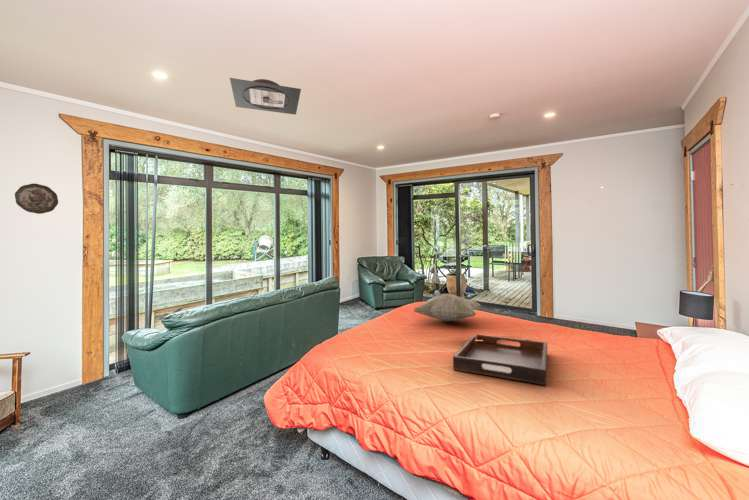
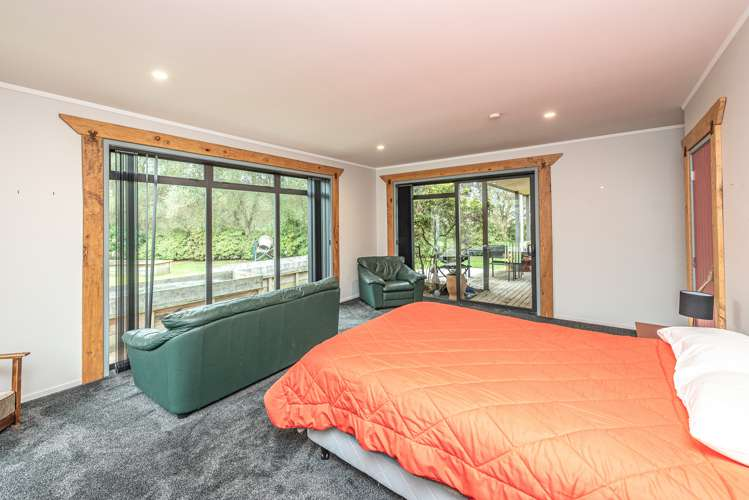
- serving tray [452,333,548,386]
- ceiling light [229,77,302,116]
- decorative plate [14,183,59,215]
- decorative pillow [412,293,481,323]
